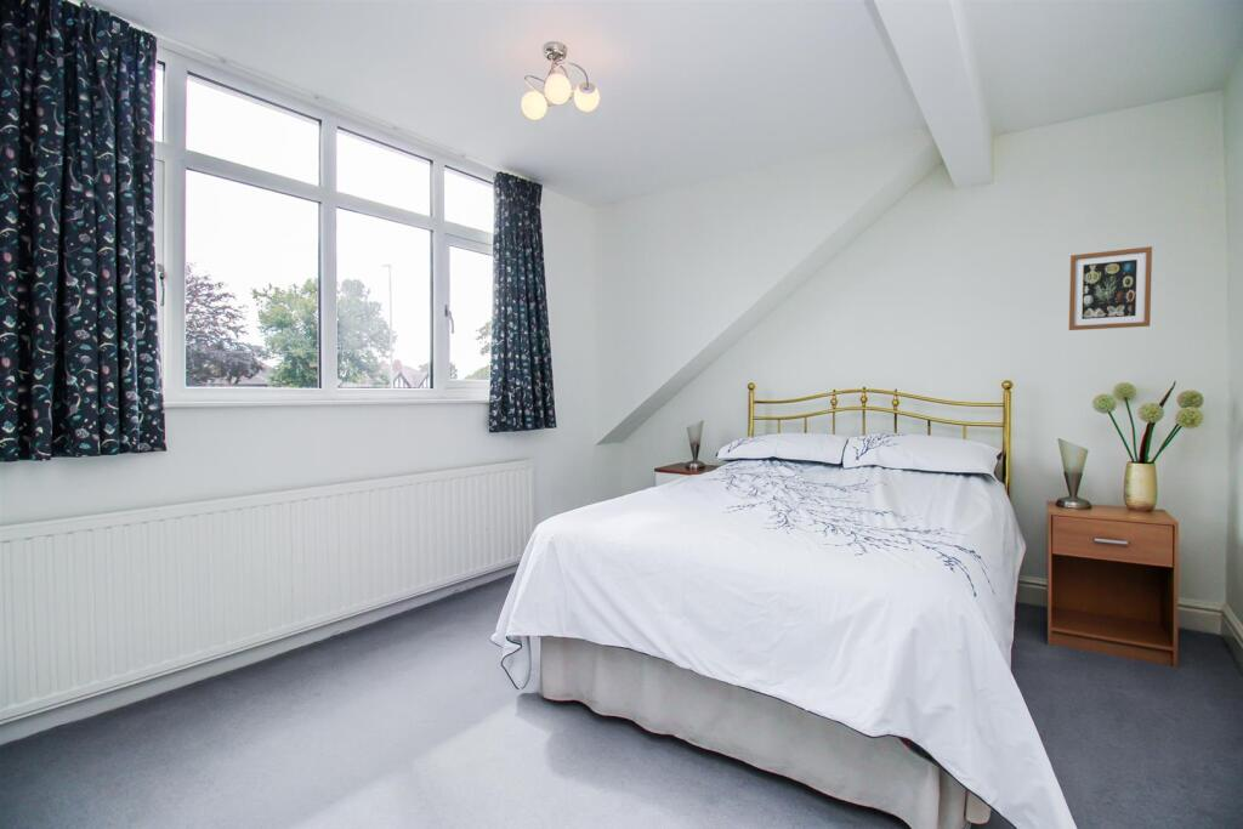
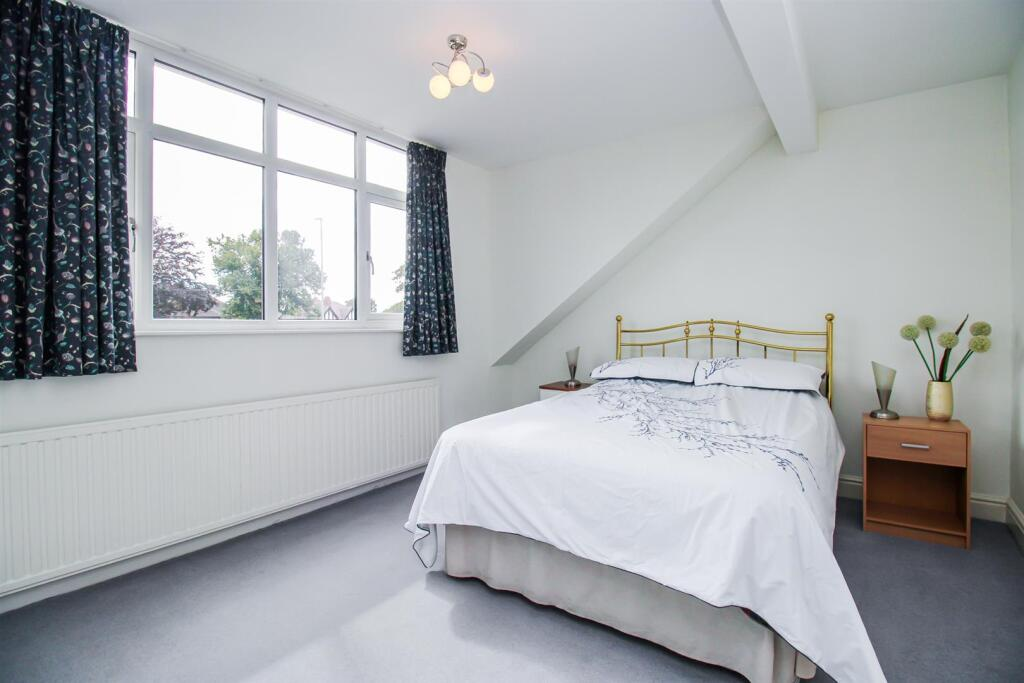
- wall art [1068,245,1153,331]
